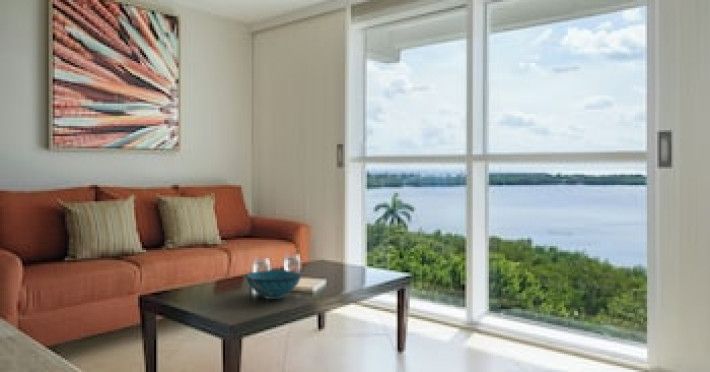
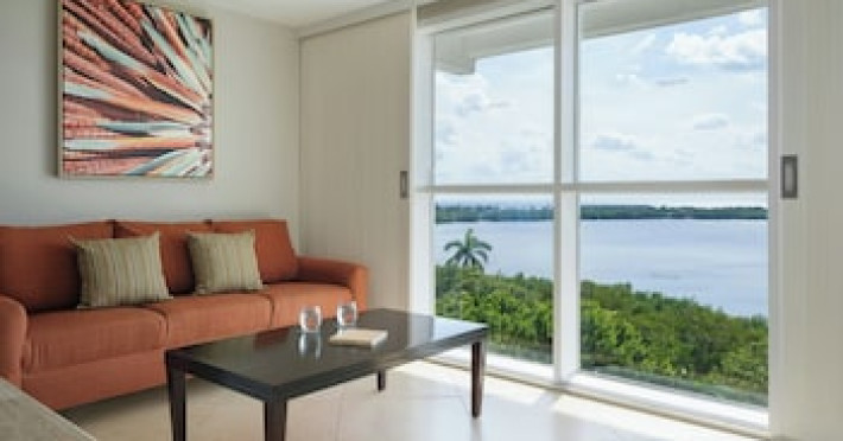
- decorative bowl [245,269,302,300]
